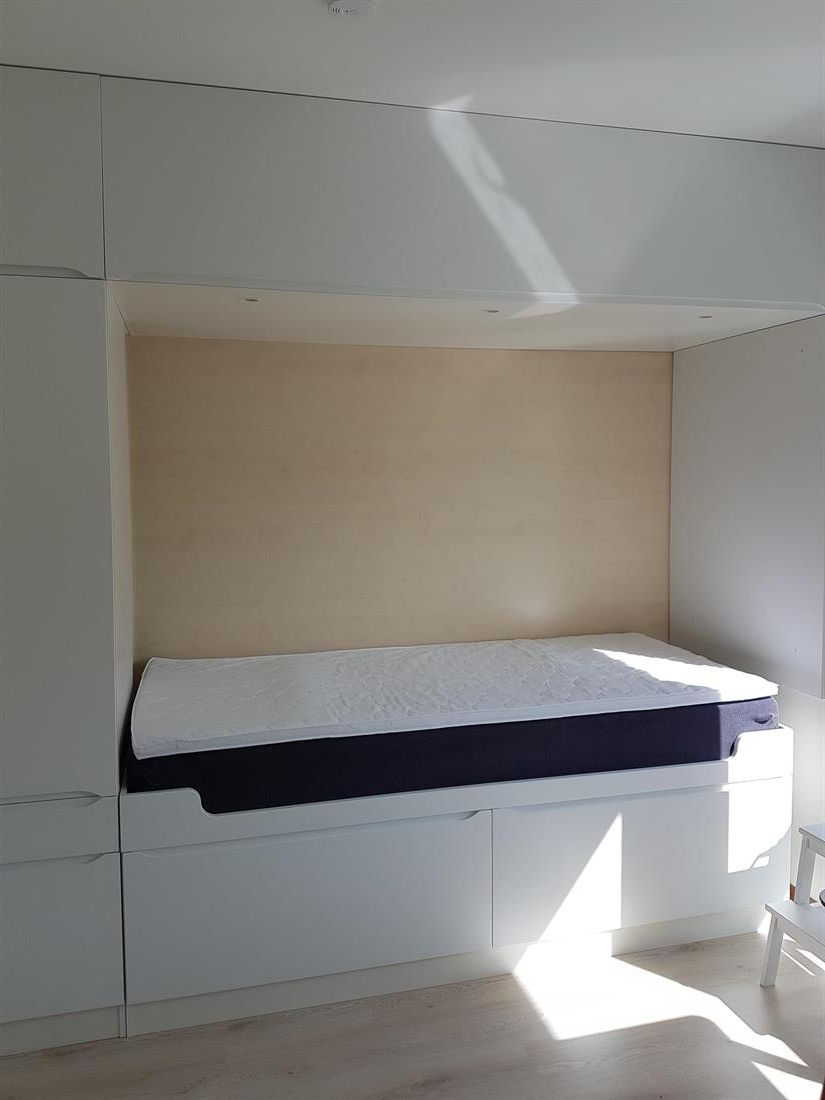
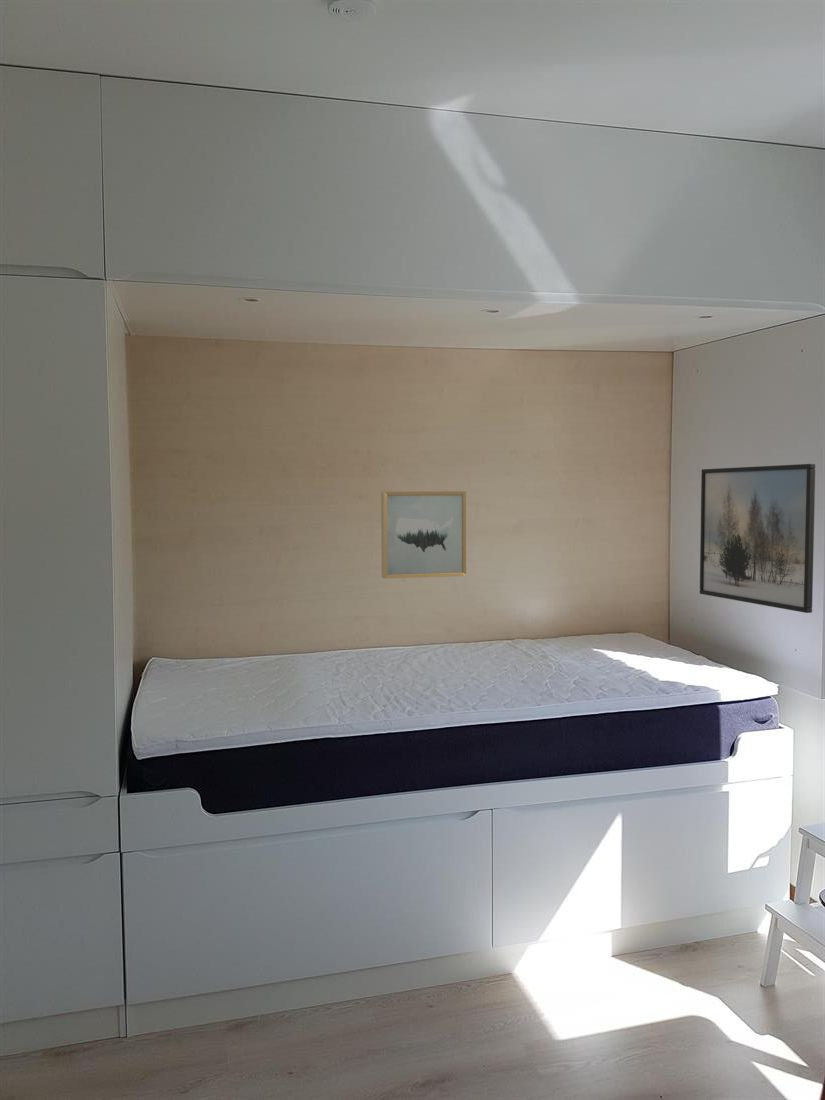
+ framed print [699,463,817,614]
+ wall art [380,490,467,580]
